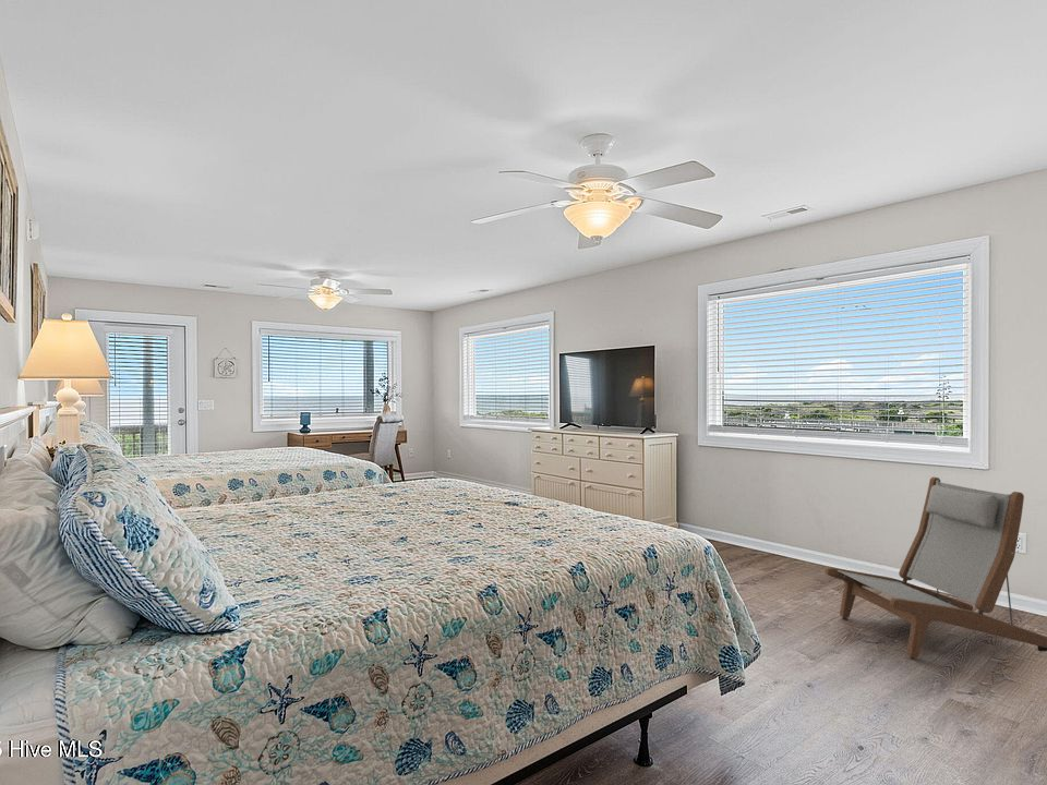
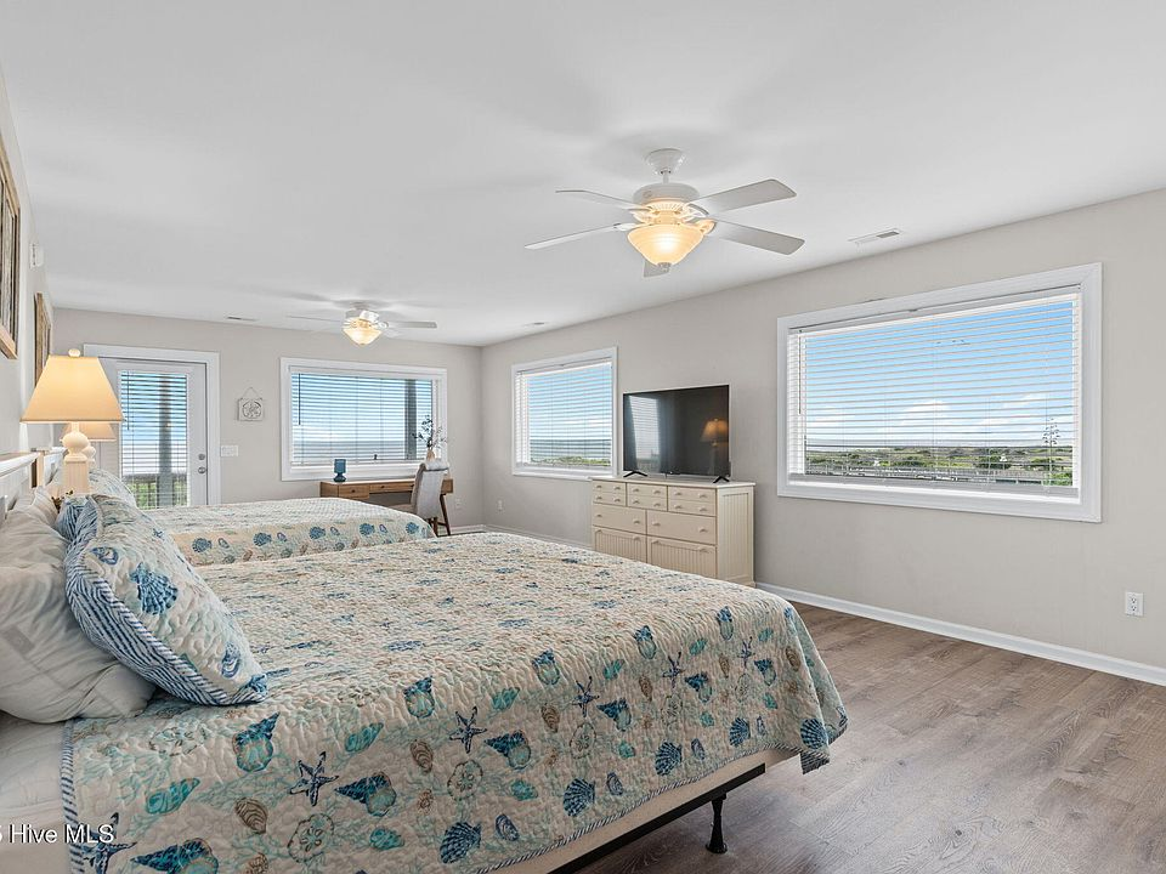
- lounge chair [823,476,1047,660]
